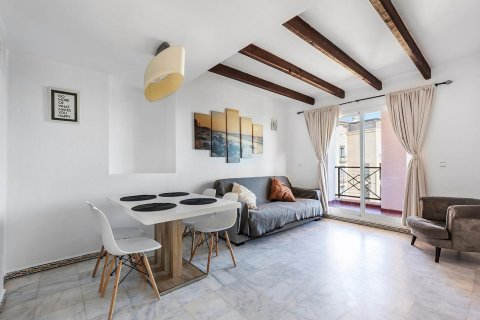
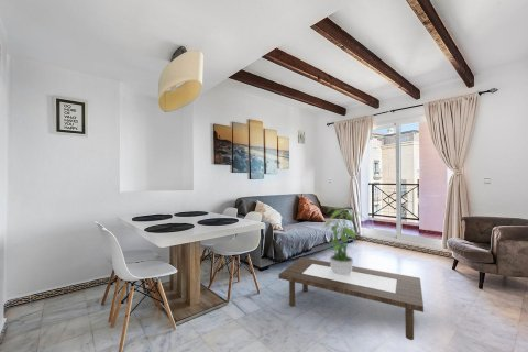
+ potted plant [323,205,369,275]
+ coffee table [277,256,425,341]
